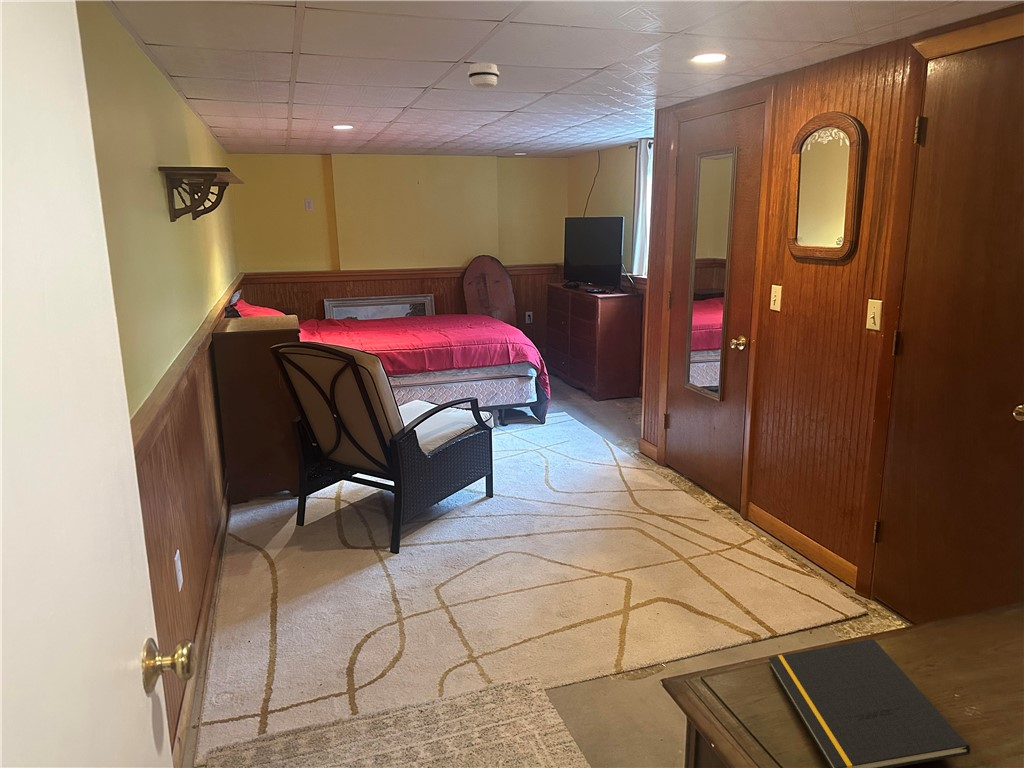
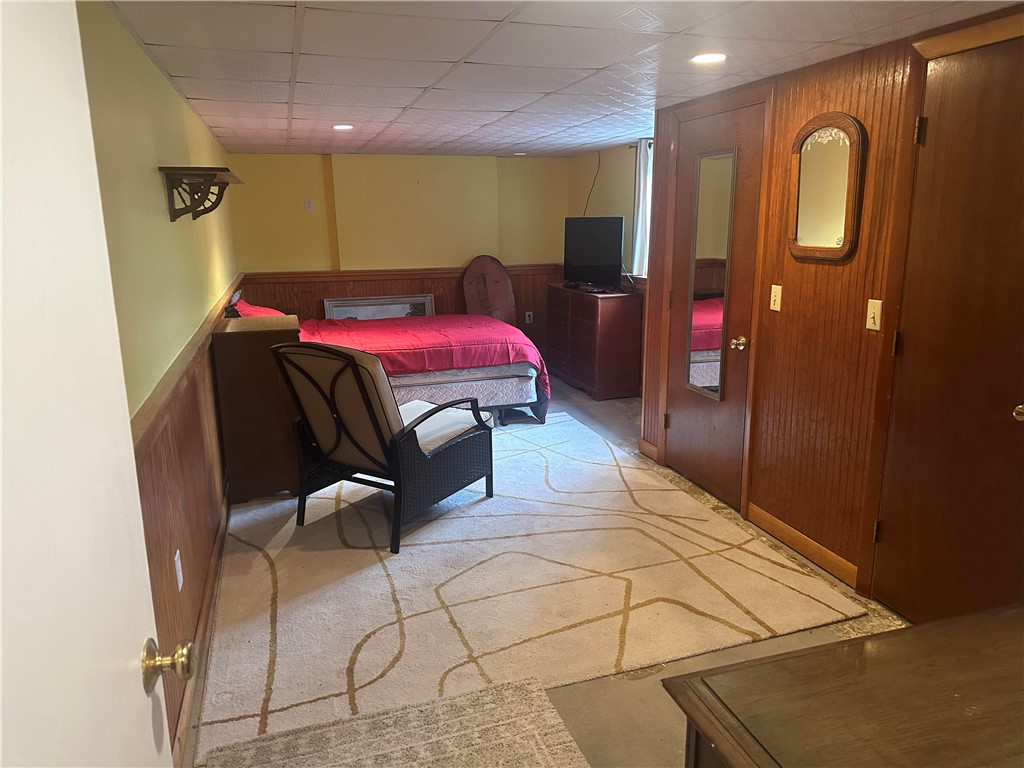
- smoke detector [467,62,500,89]
- notepad [768,638,971,768]
